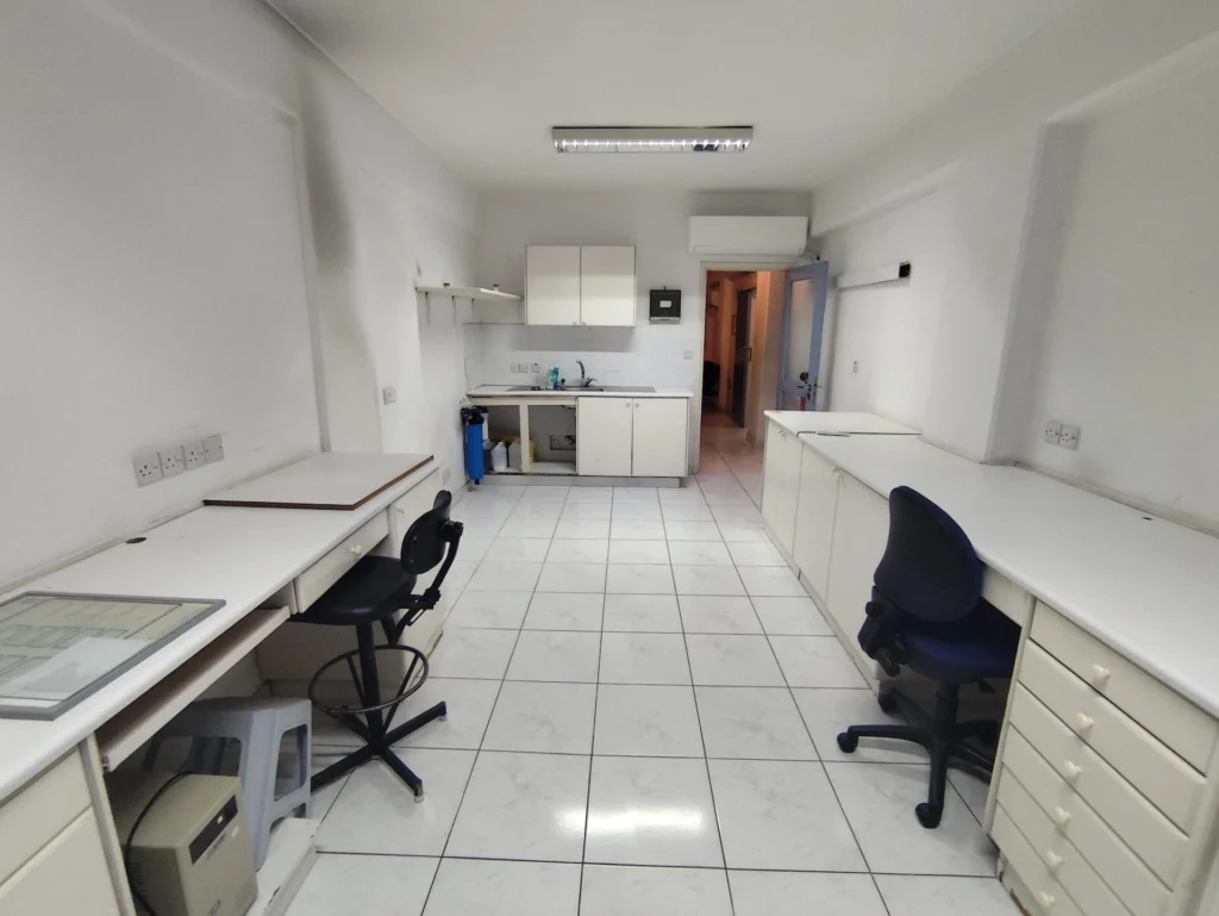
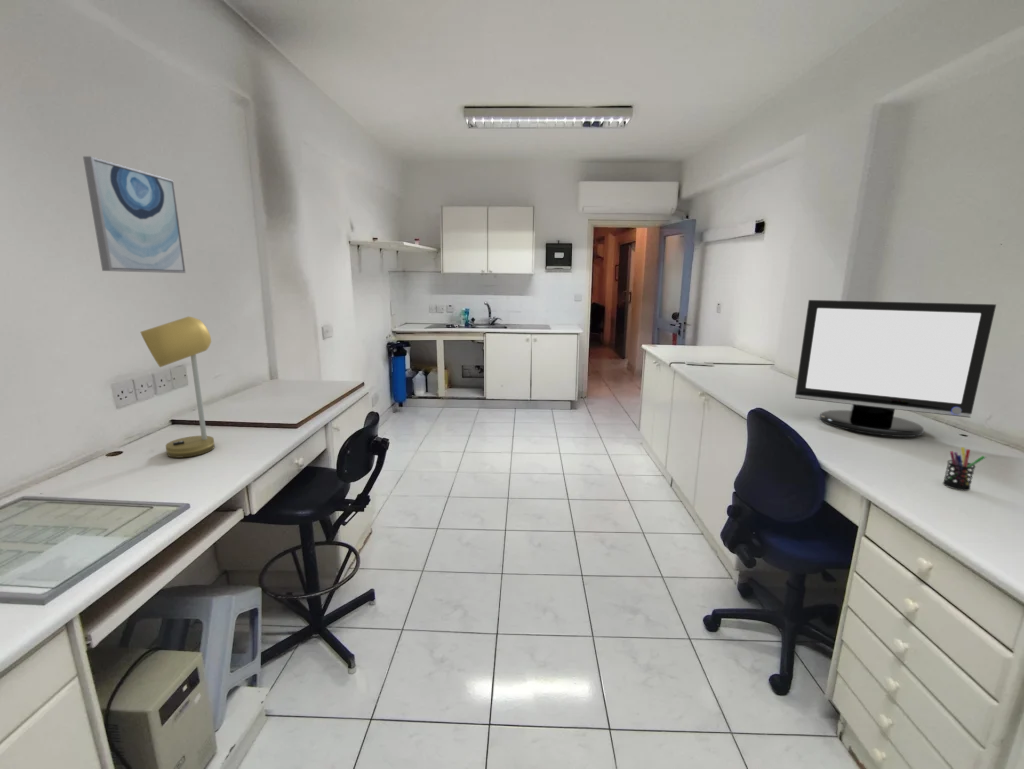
+ desk lamp [140,316,216,459]
+ wall art [82,155,187,274]
+ pen holder [942,446,987,492]
+ monitor [794,299,997,438]
